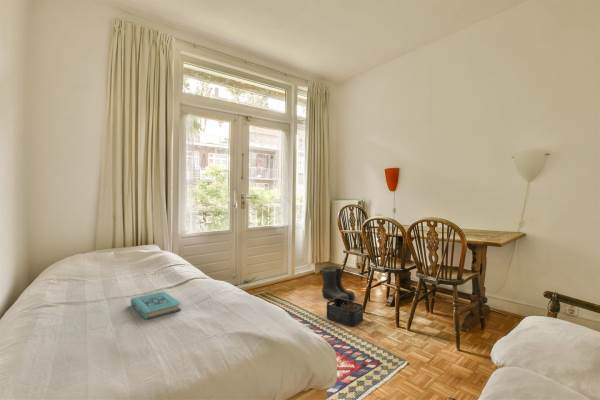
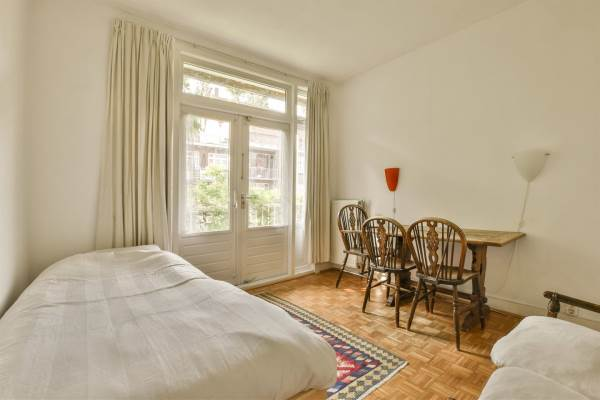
- book [130,290,182,320]
- boots [320,265,356,304]
- storage bin [326,298,364,327]
